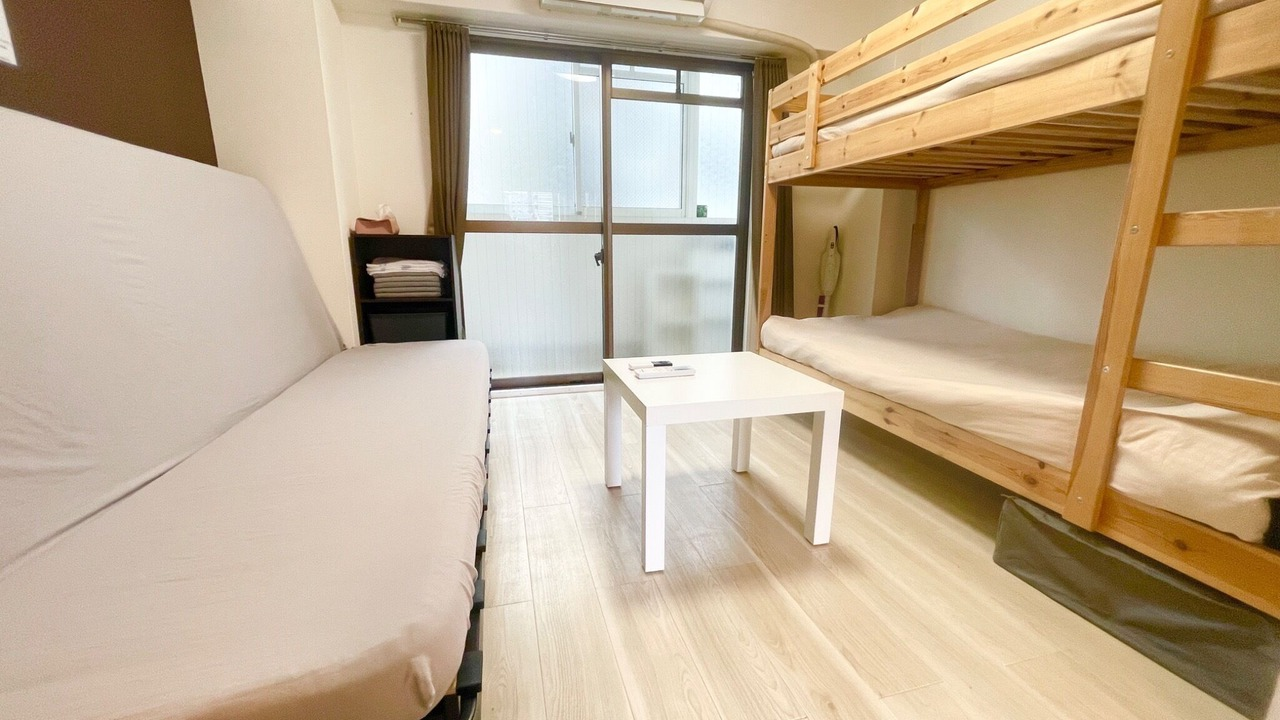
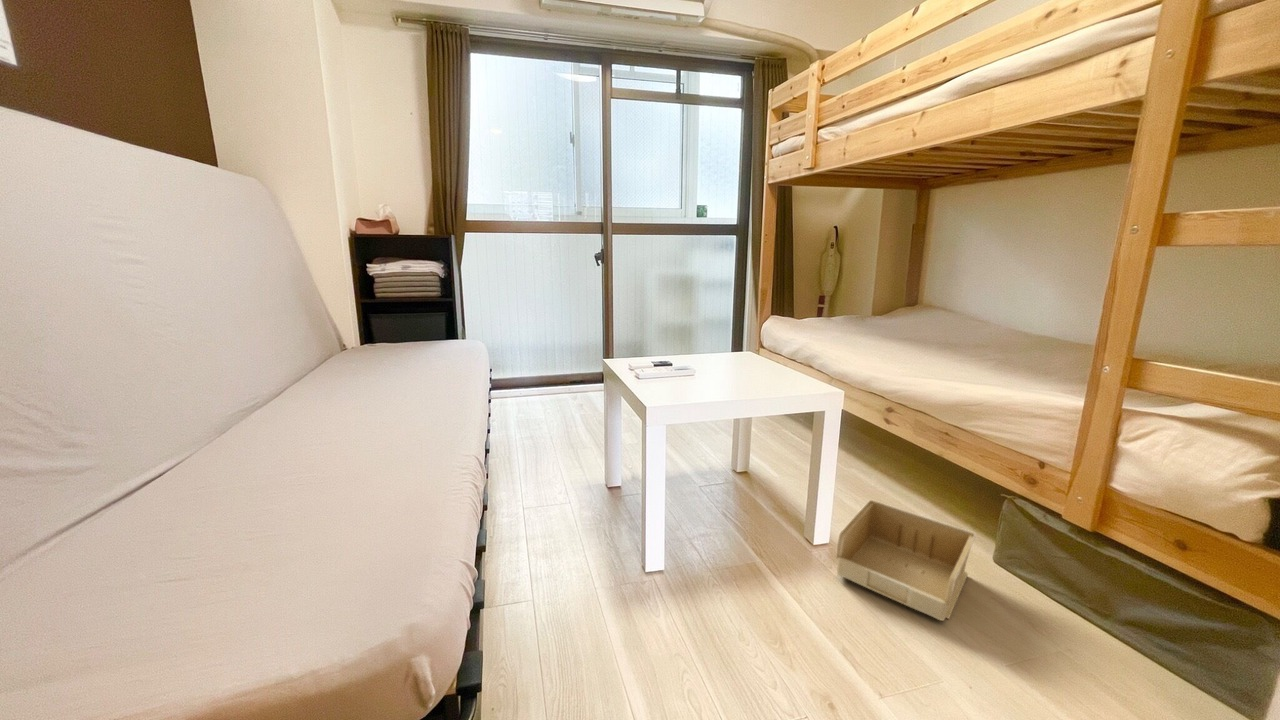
+ storage bin [835,498,977,622]
